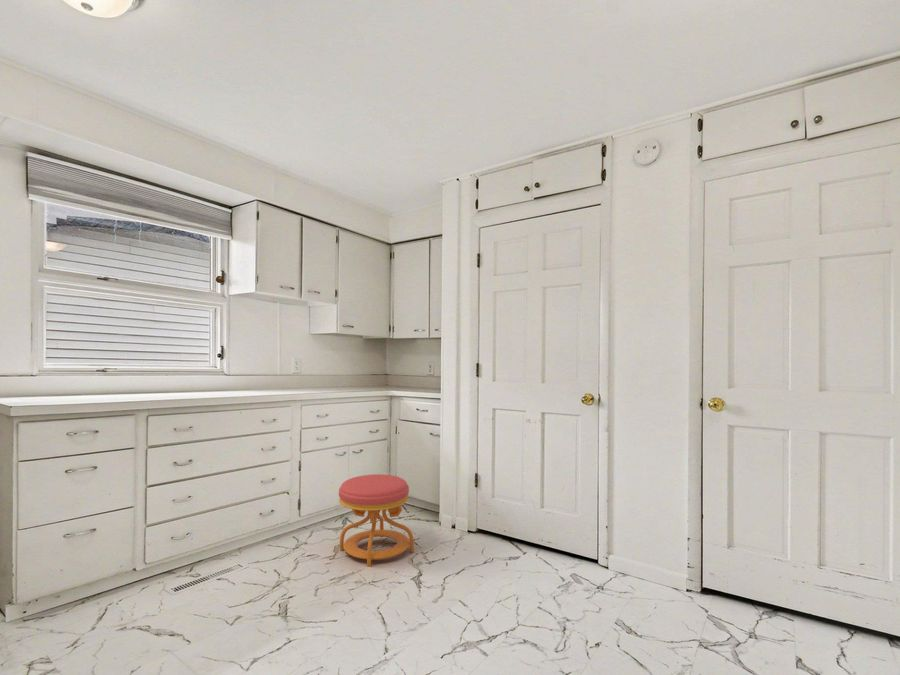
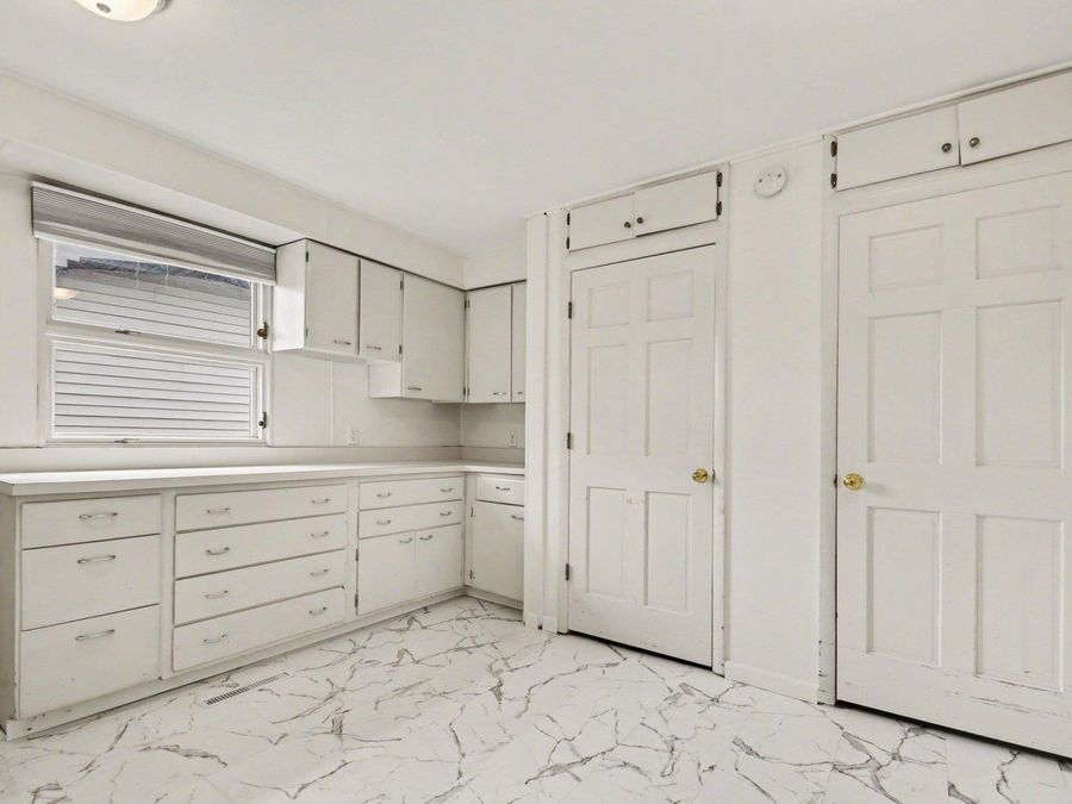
- stool [338,473,415,568]
